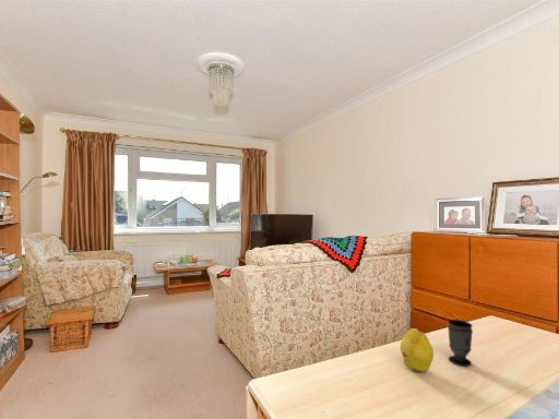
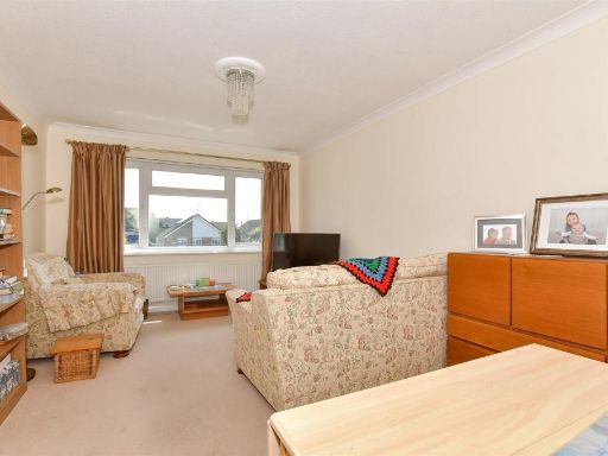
- fruit [400,327,435,373]
- cup [447,319,474,367]
